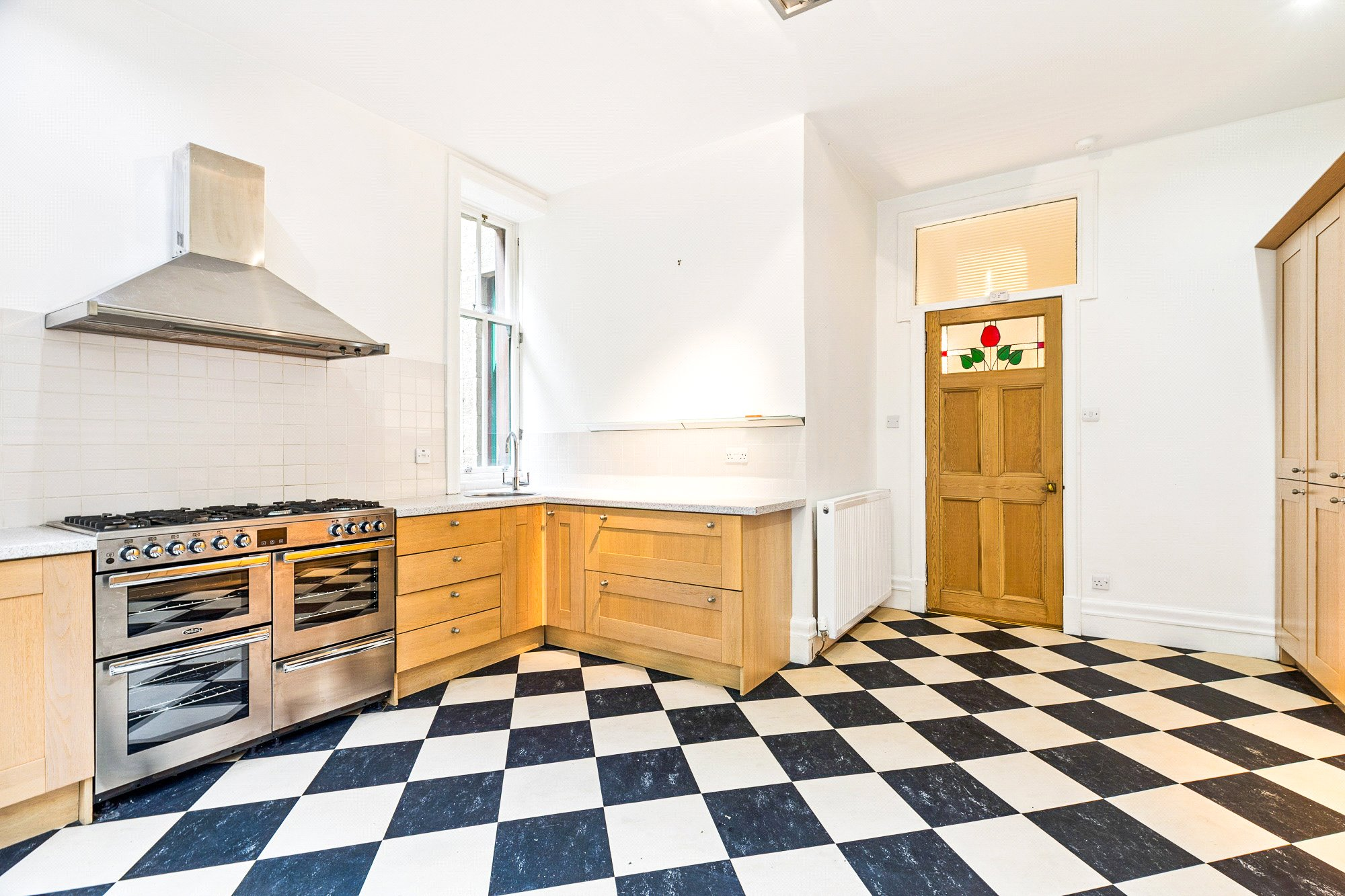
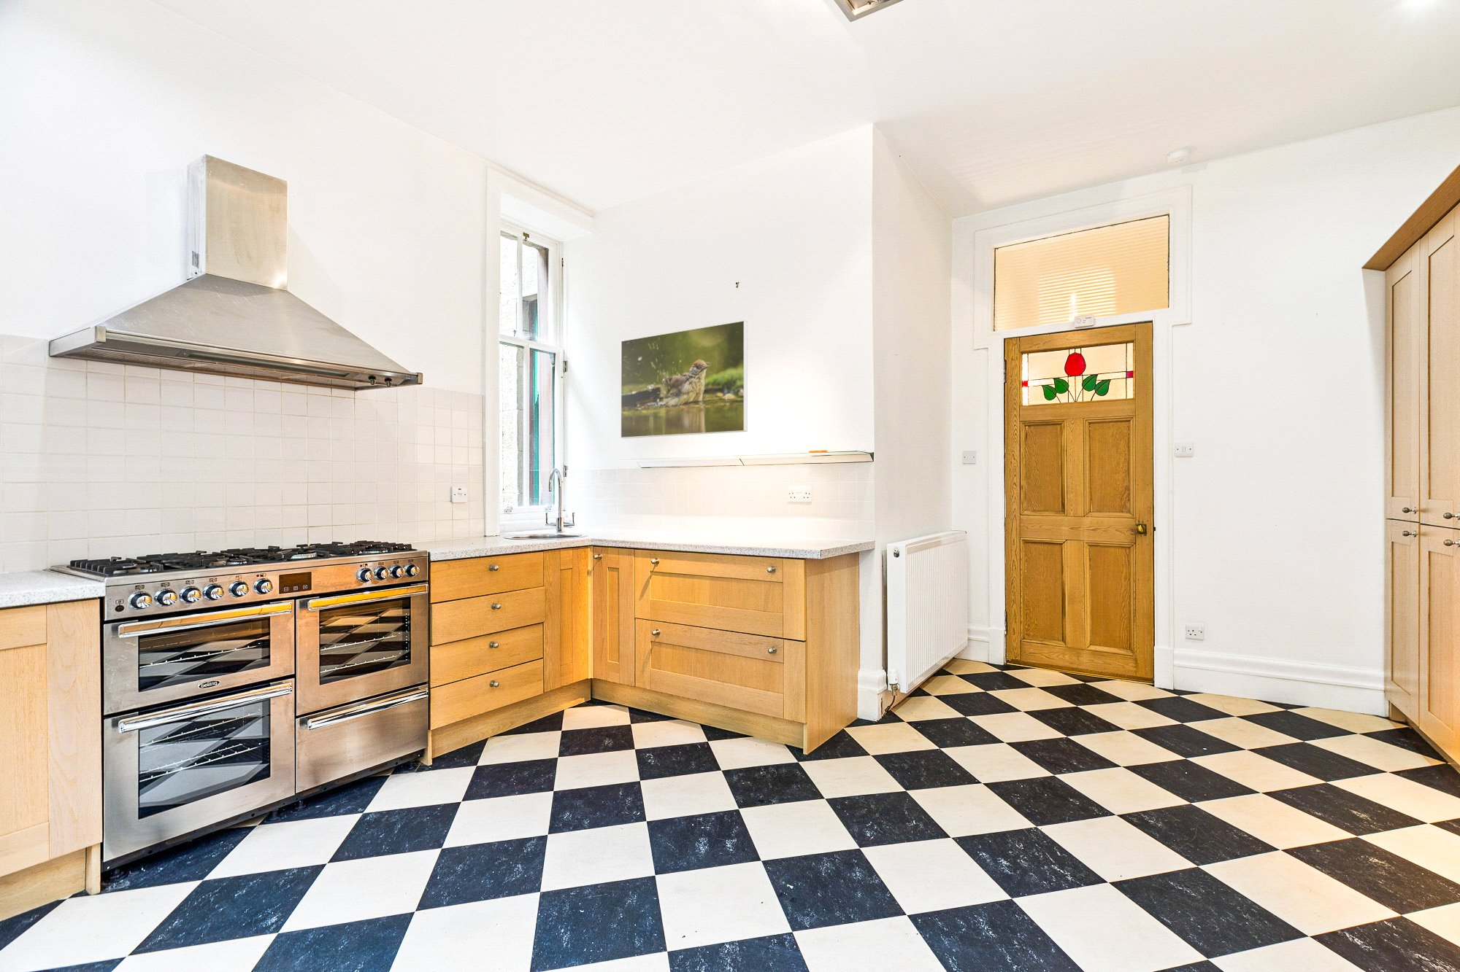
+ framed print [620,319,748,439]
